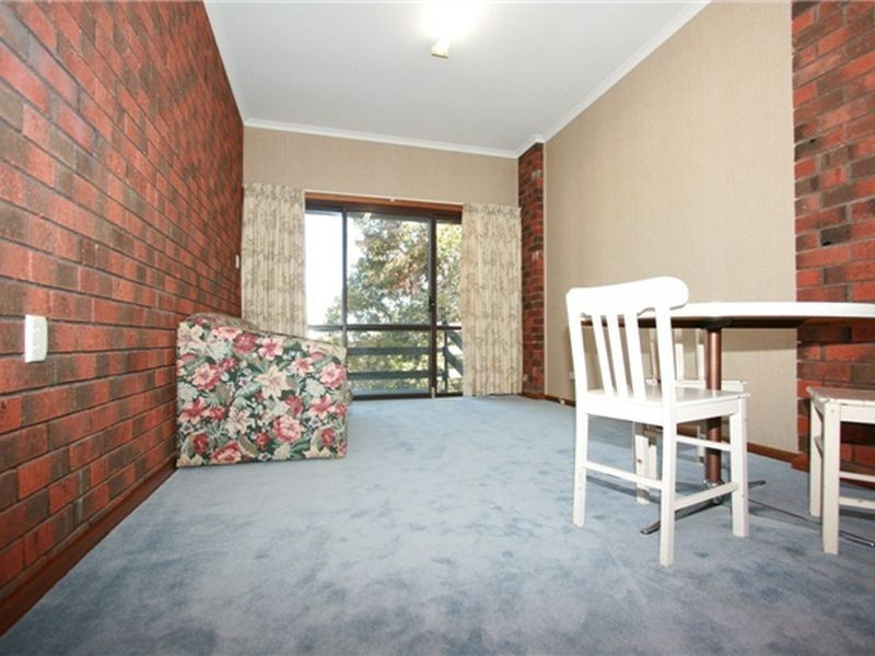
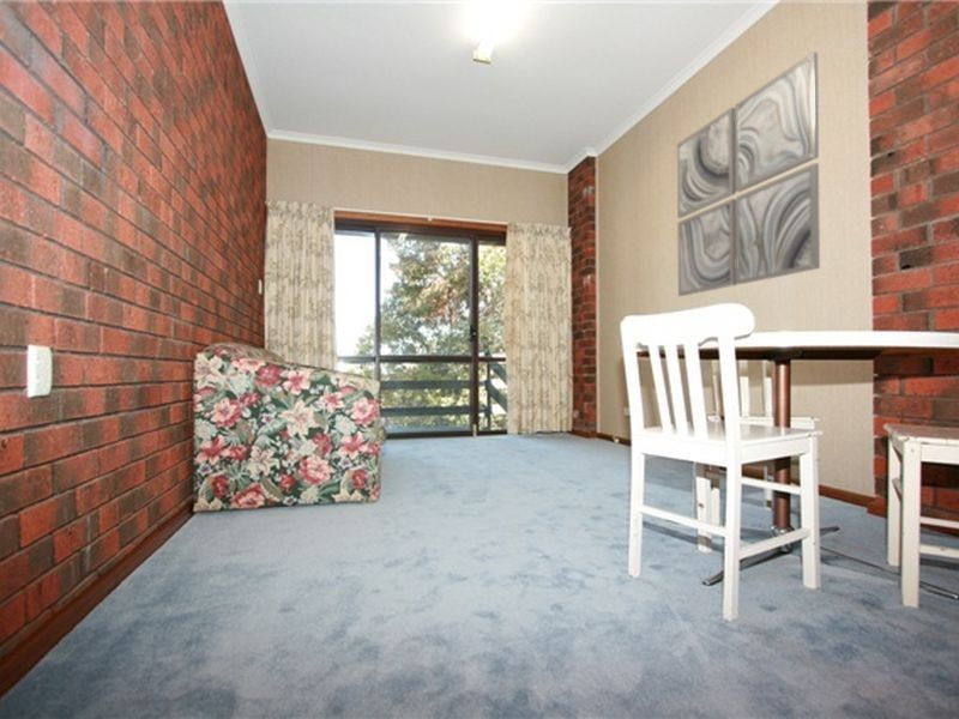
+ wall art [676,50,821,297]
